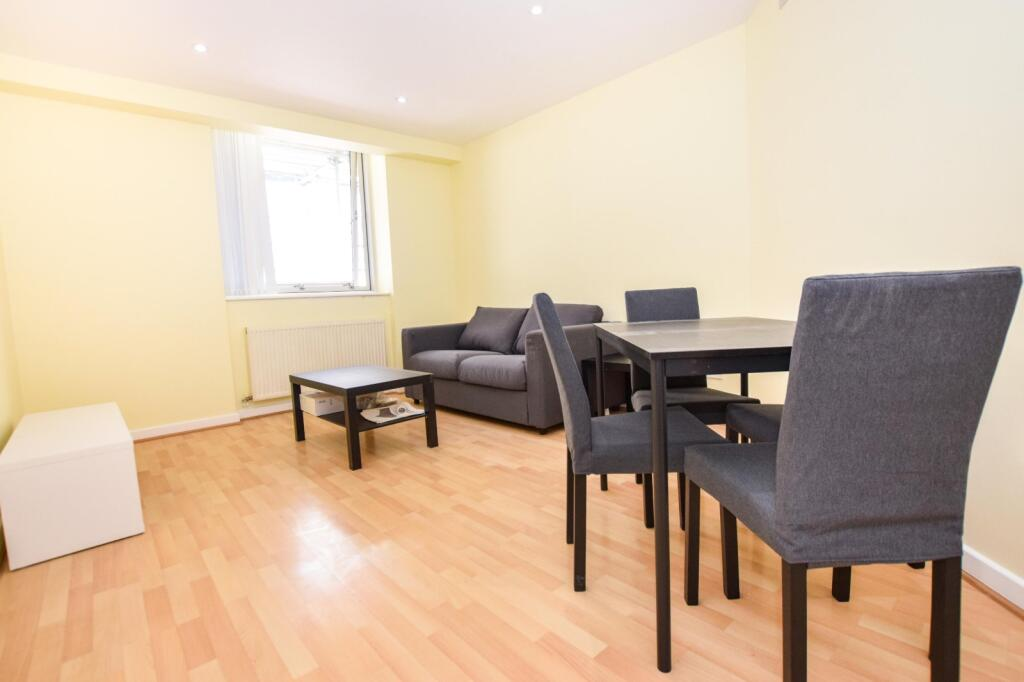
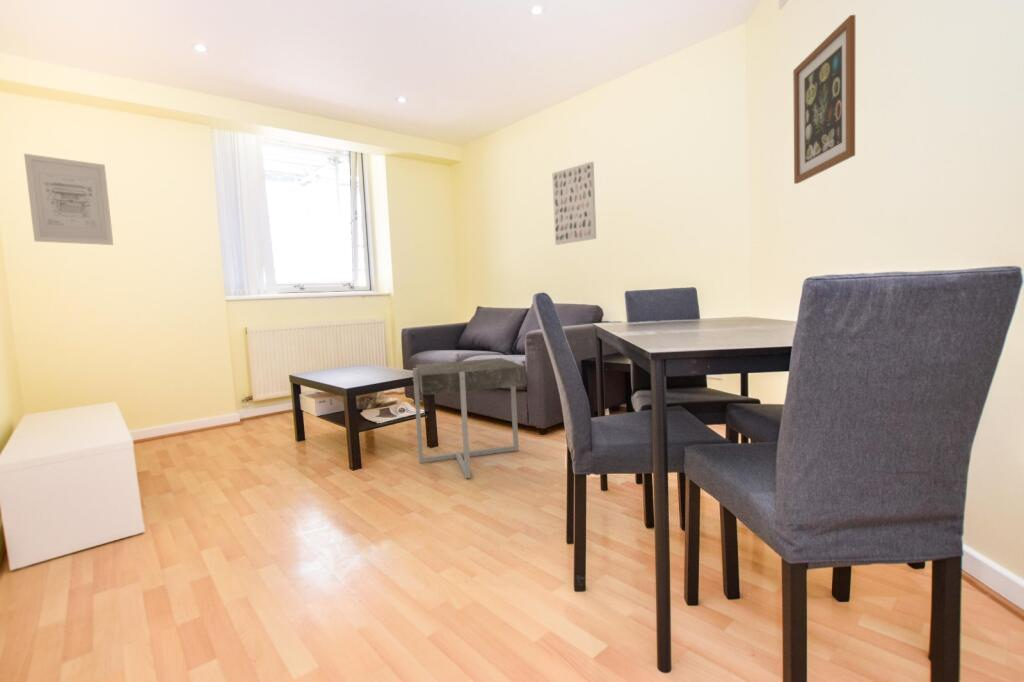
+ wall art [551,161,597,246]
+ wall art [23,153,114,246]
+ side table [411,357,528,479]
+ wall art [792,14,856,185]
